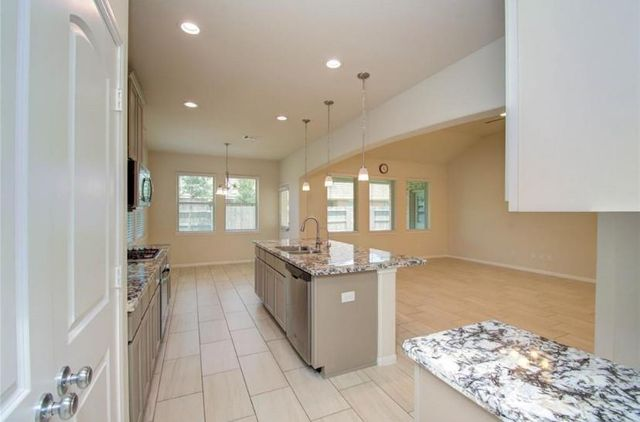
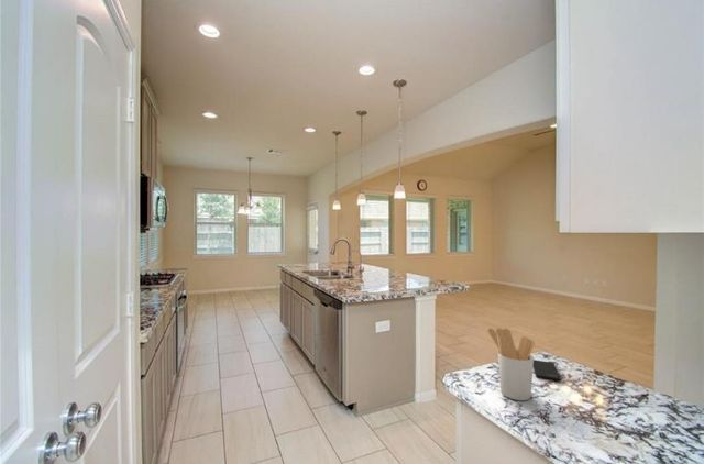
+ utensil holder [487,328,536,401]
+ smartphone [532,358,562,383]
